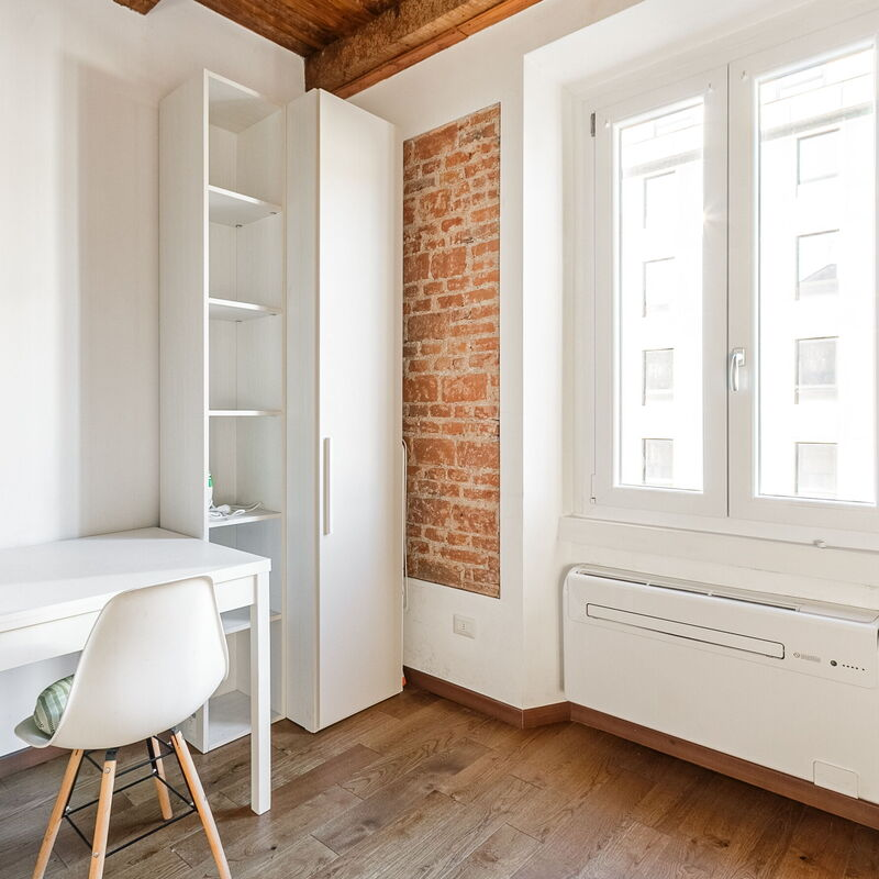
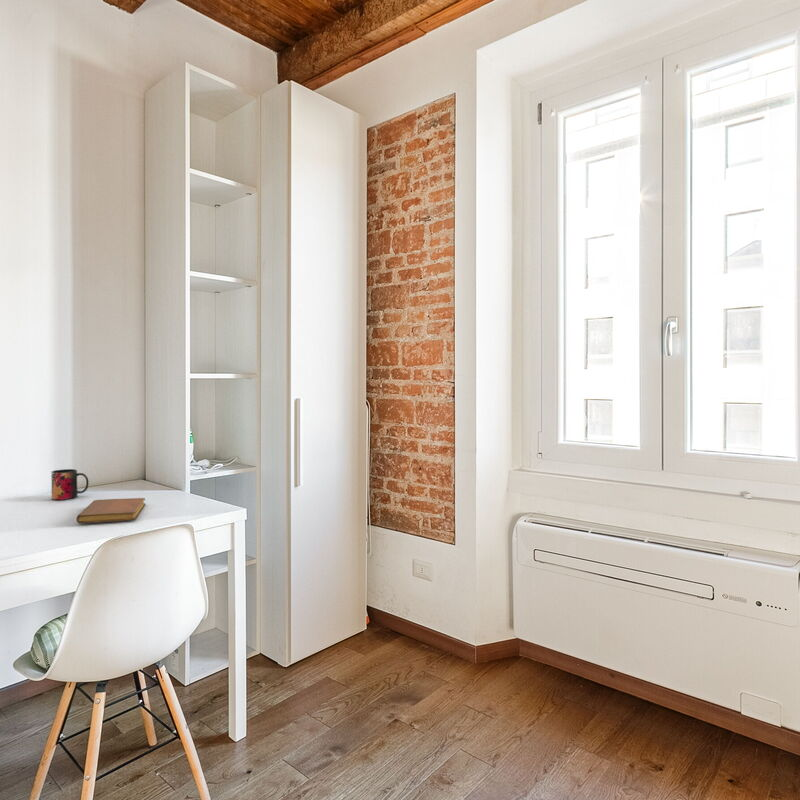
+ notebook [76,497,146,524]
+ mug [50,468,90,501]
